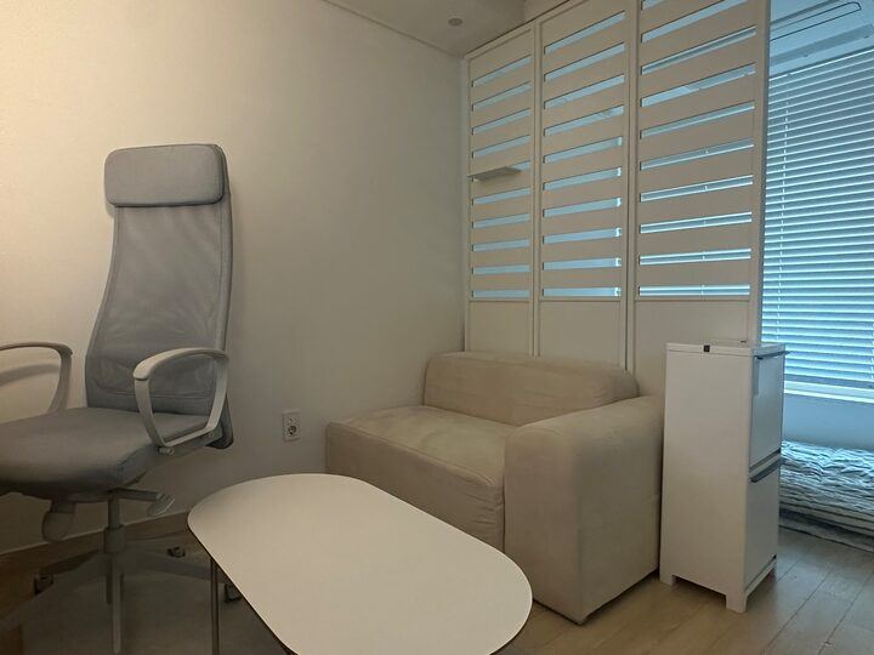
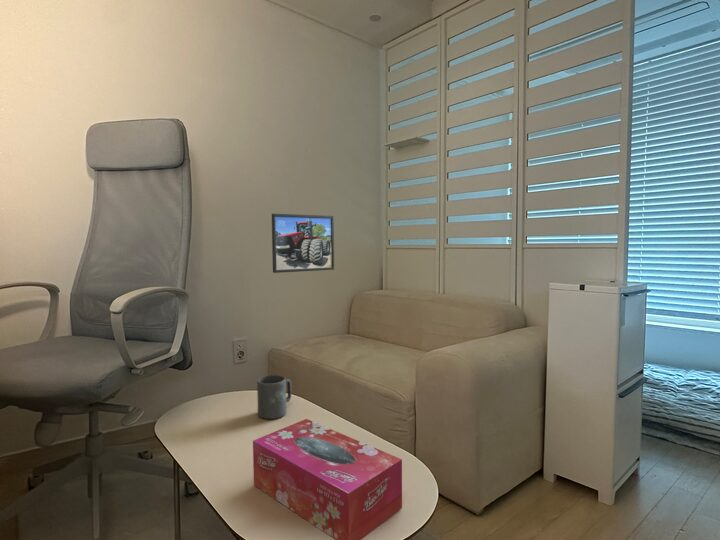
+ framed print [271,213,335,274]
+ mug [256,374,292,420]
+ tissue box [252,418,403,540]
